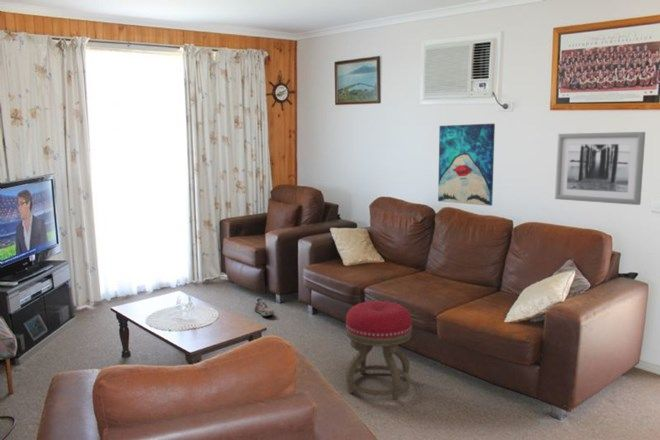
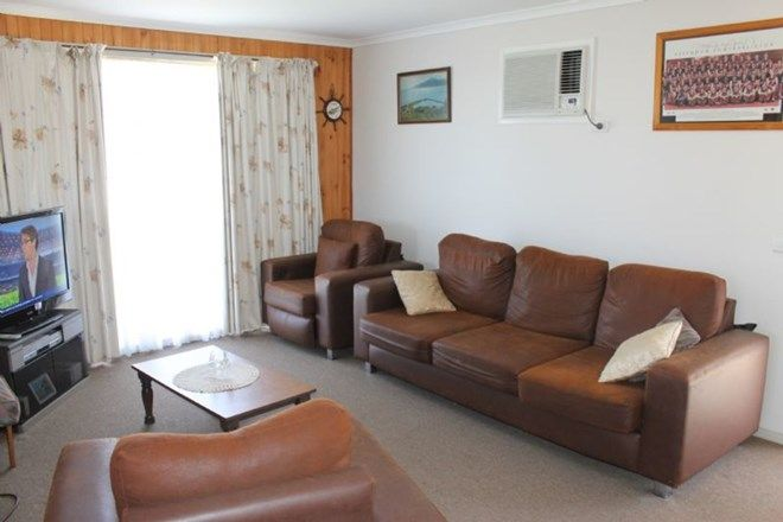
- wall art [554,131,646,206]
- wall art [437,123,496,207]
- shoe [254,296,275,317]
- stool [345,300,413,401]
